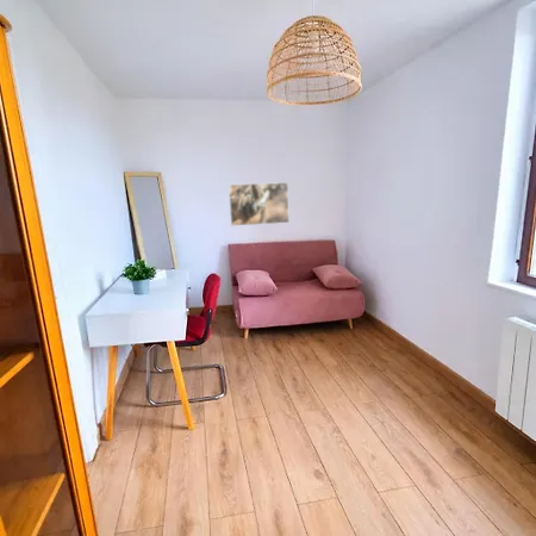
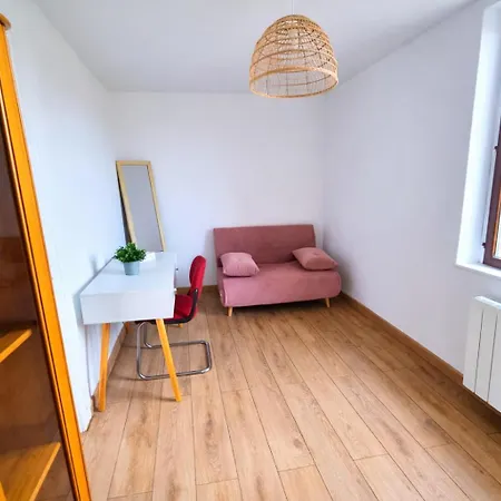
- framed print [228,181,291,228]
